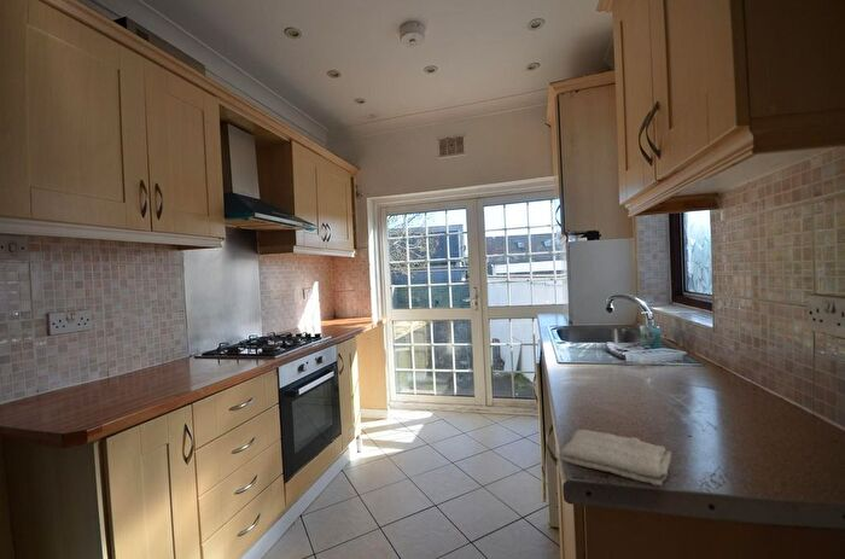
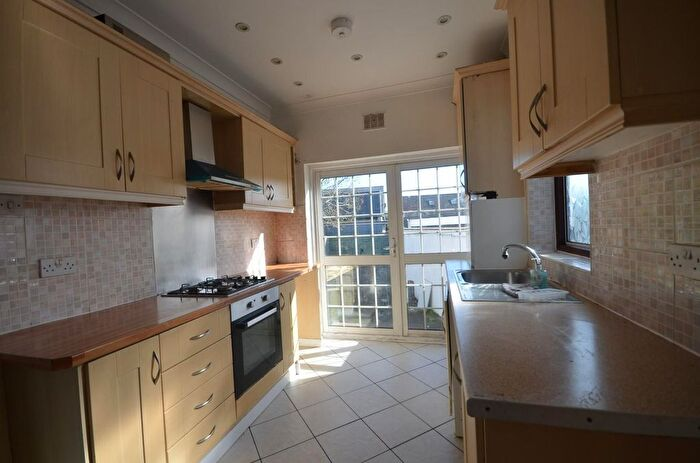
- washcloth [559,429,672,487]
